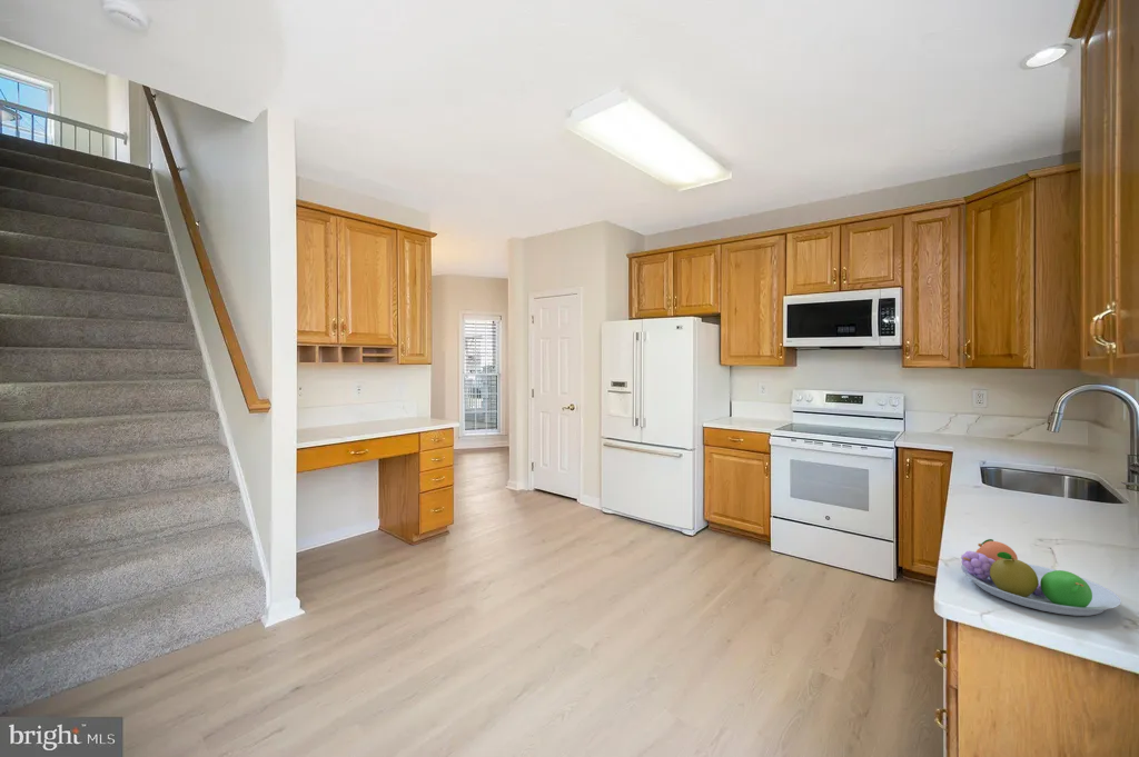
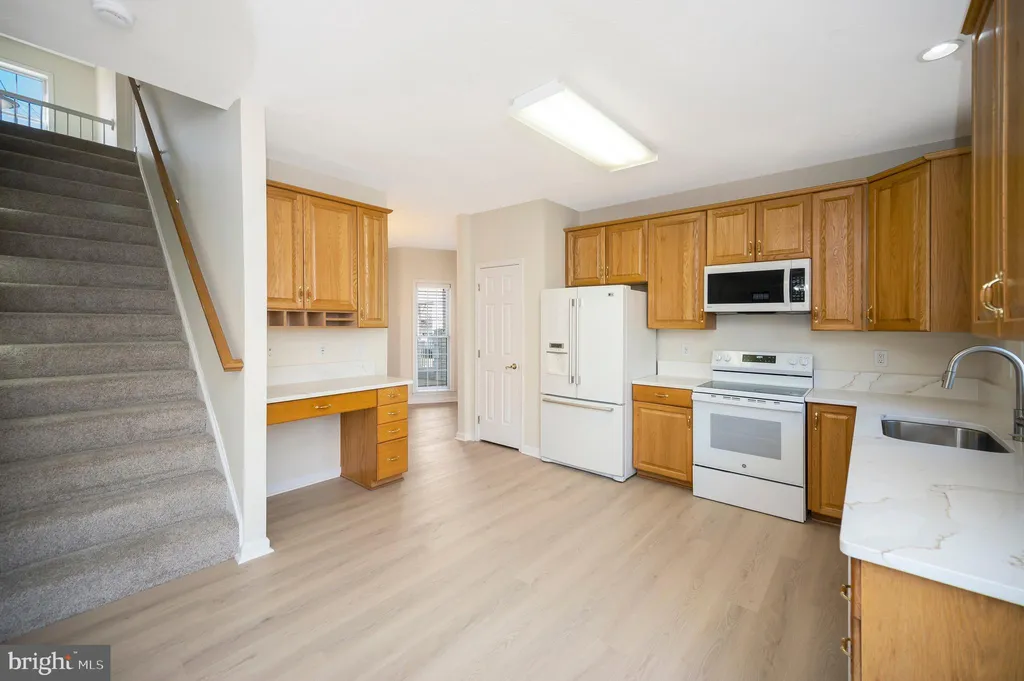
- fruit bowl [960,538,1122,617]
